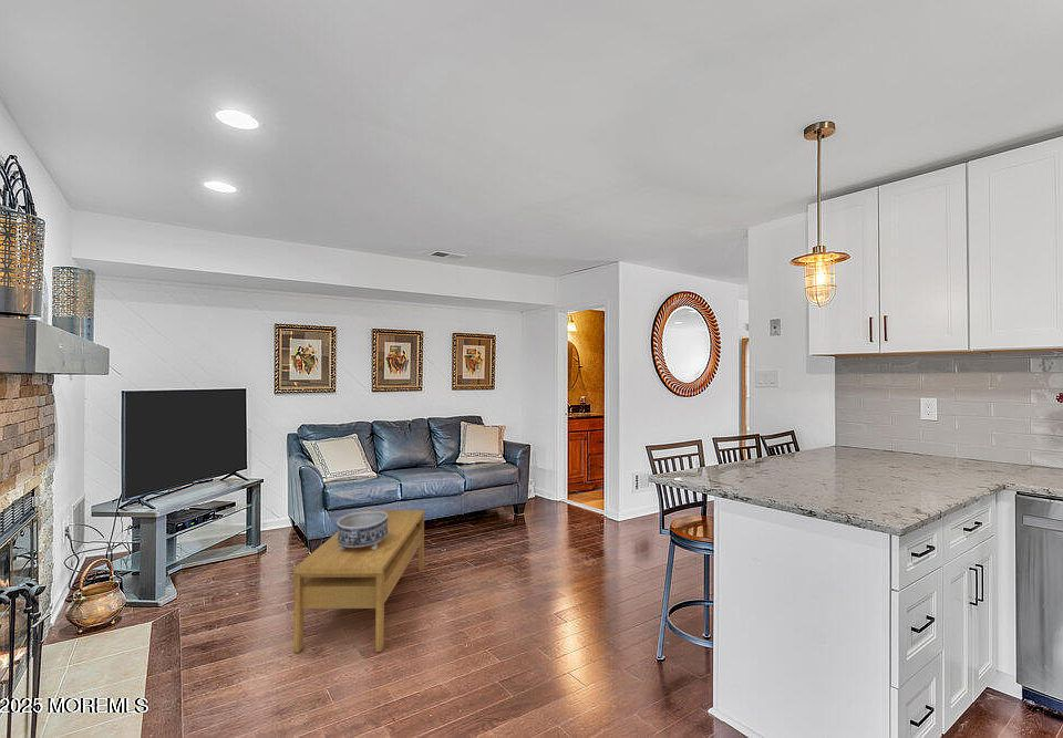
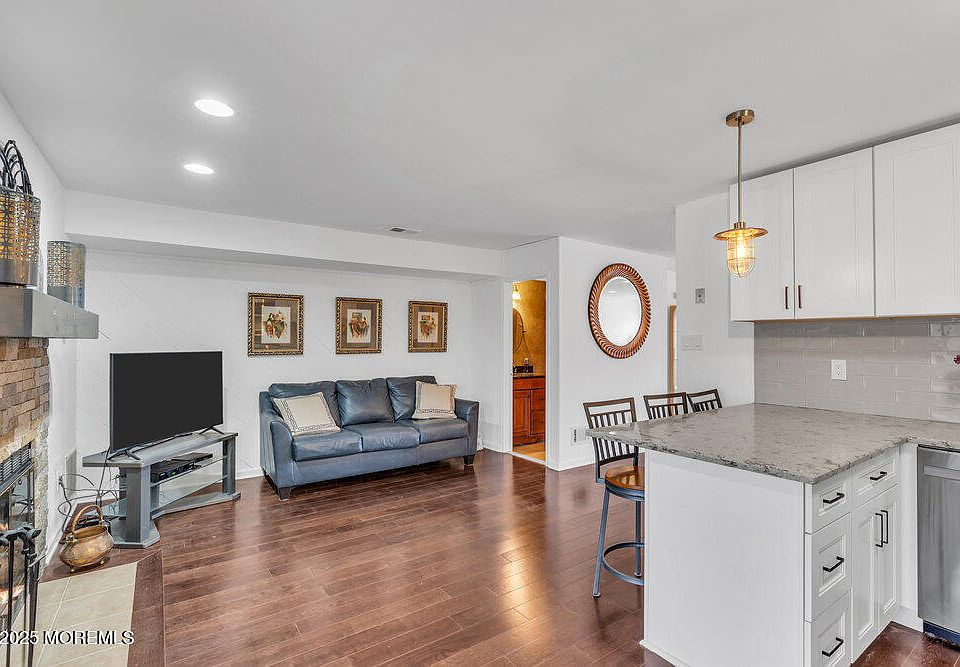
- coffee table [292,509,425,654]
- decorative bowl [336,510,389,551]
